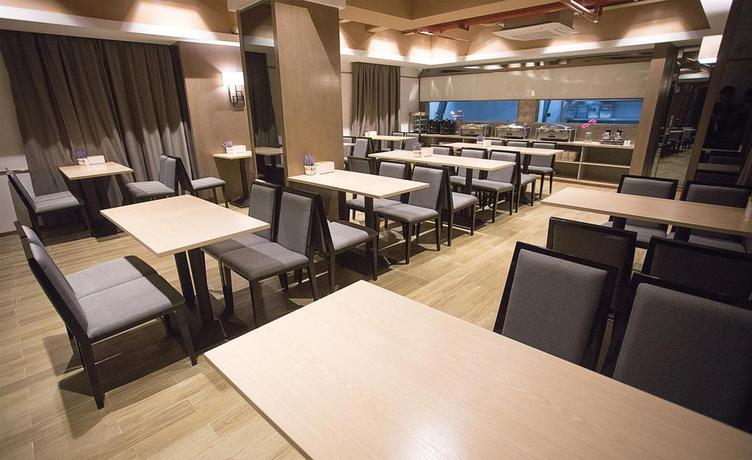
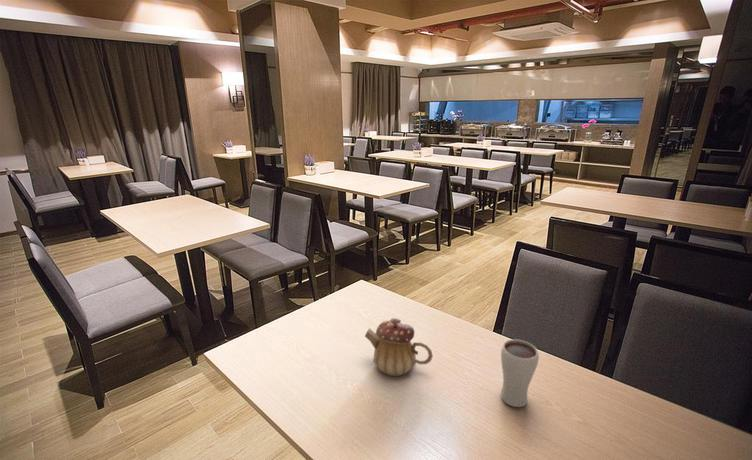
+ drinking glass [500,338,540,408]
+ teapot [364,317,434,377]
